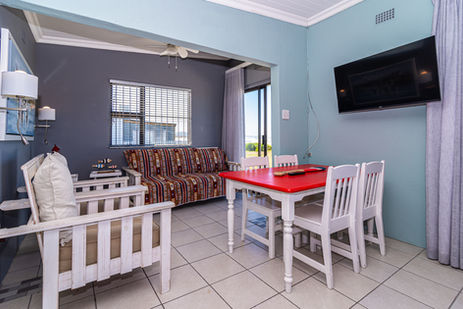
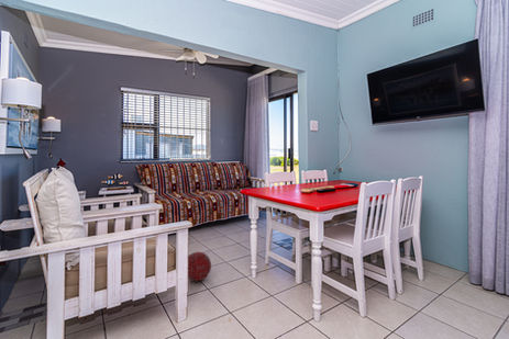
+ ball [187,251,212,282]
